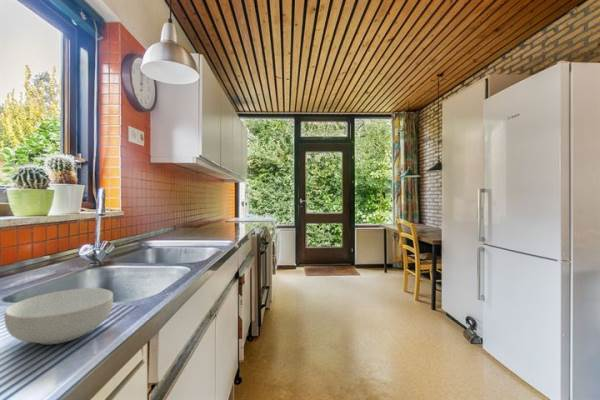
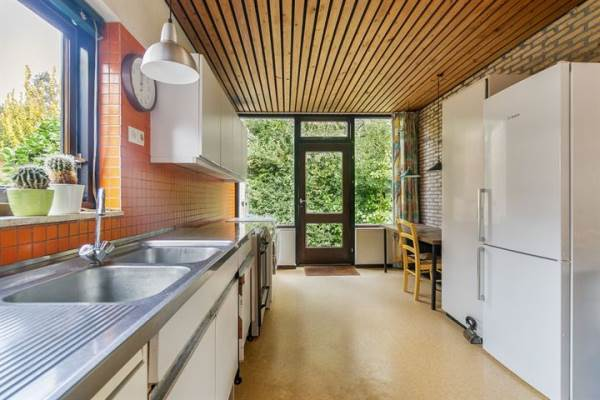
- cereal bowl [3,287,114,345]
